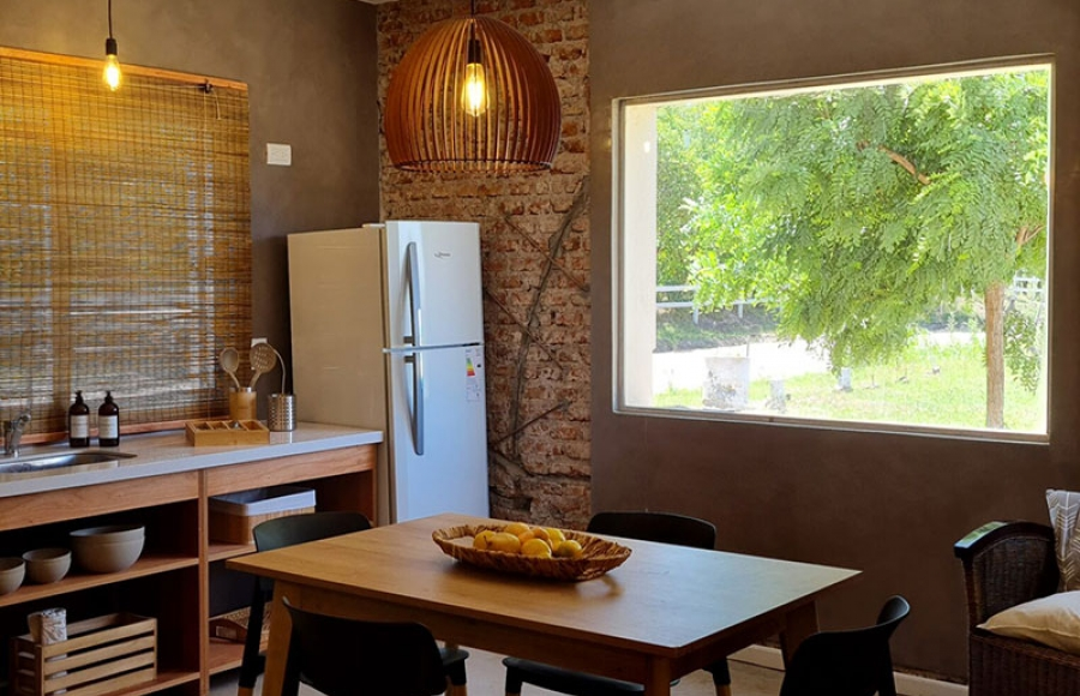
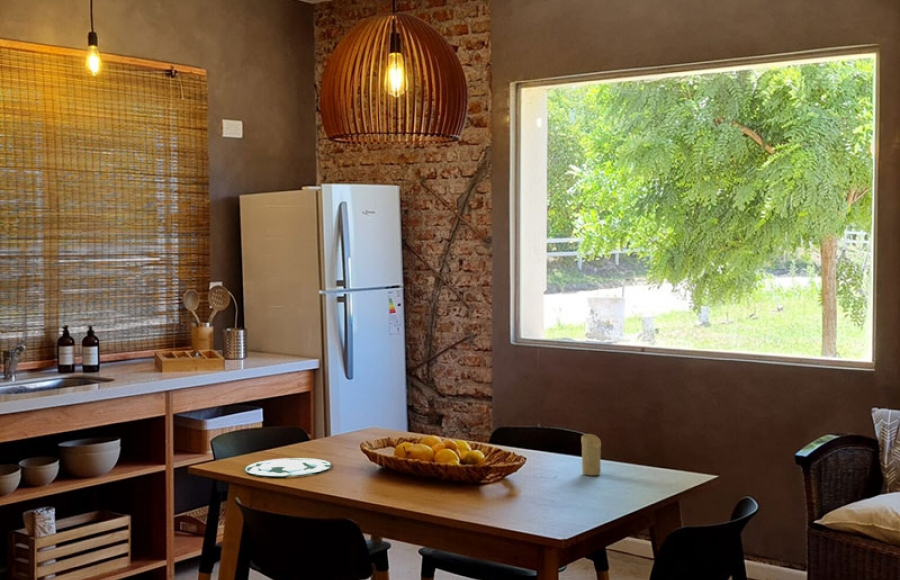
+ plate [243,457,333,477]
+ candle [580,433,602,476]
